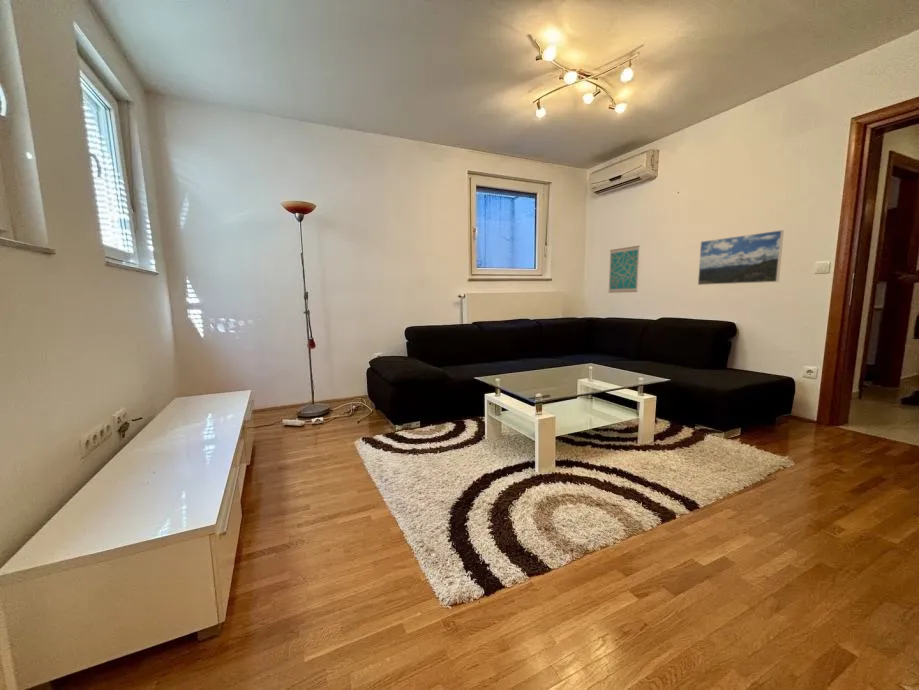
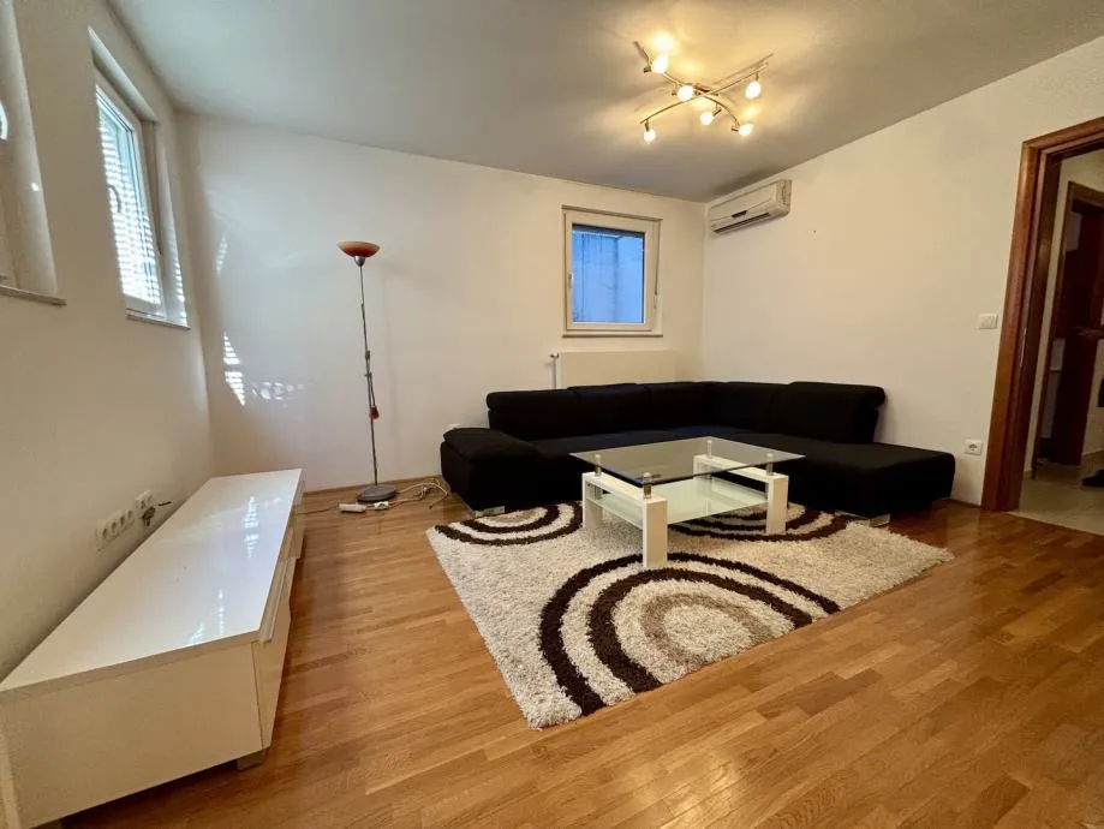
- wall art [607,245,641,294]
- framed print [697,229,785,286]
